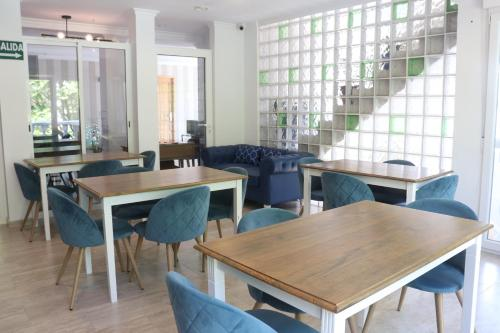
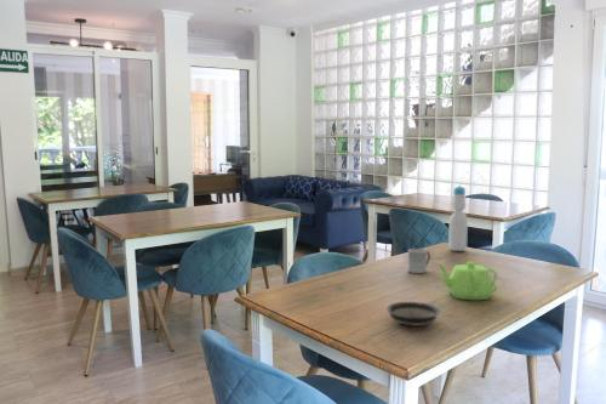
+ cup [407,247,431,274]
+ teapot [435,261,498,301]
+ bottle [447,184,469,252]
+ saucer [385,301,441,326]
